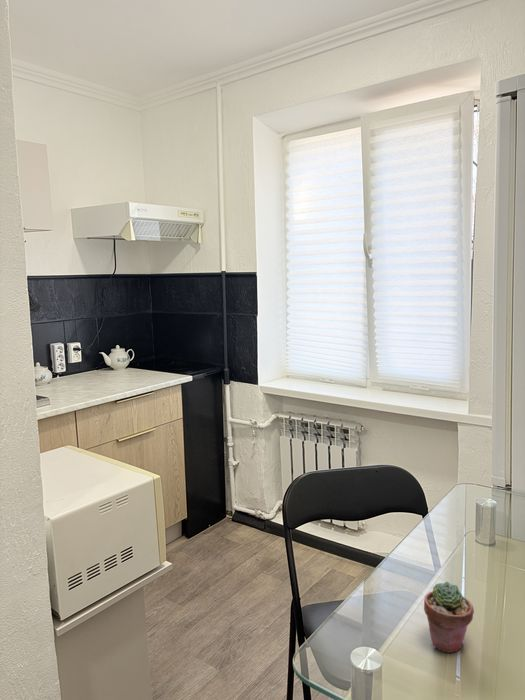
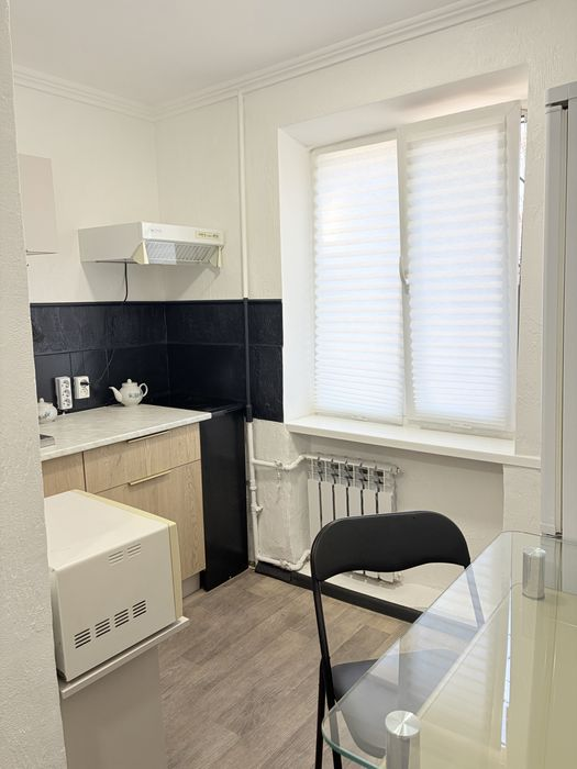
- potted succulent [423,581,475,654]
